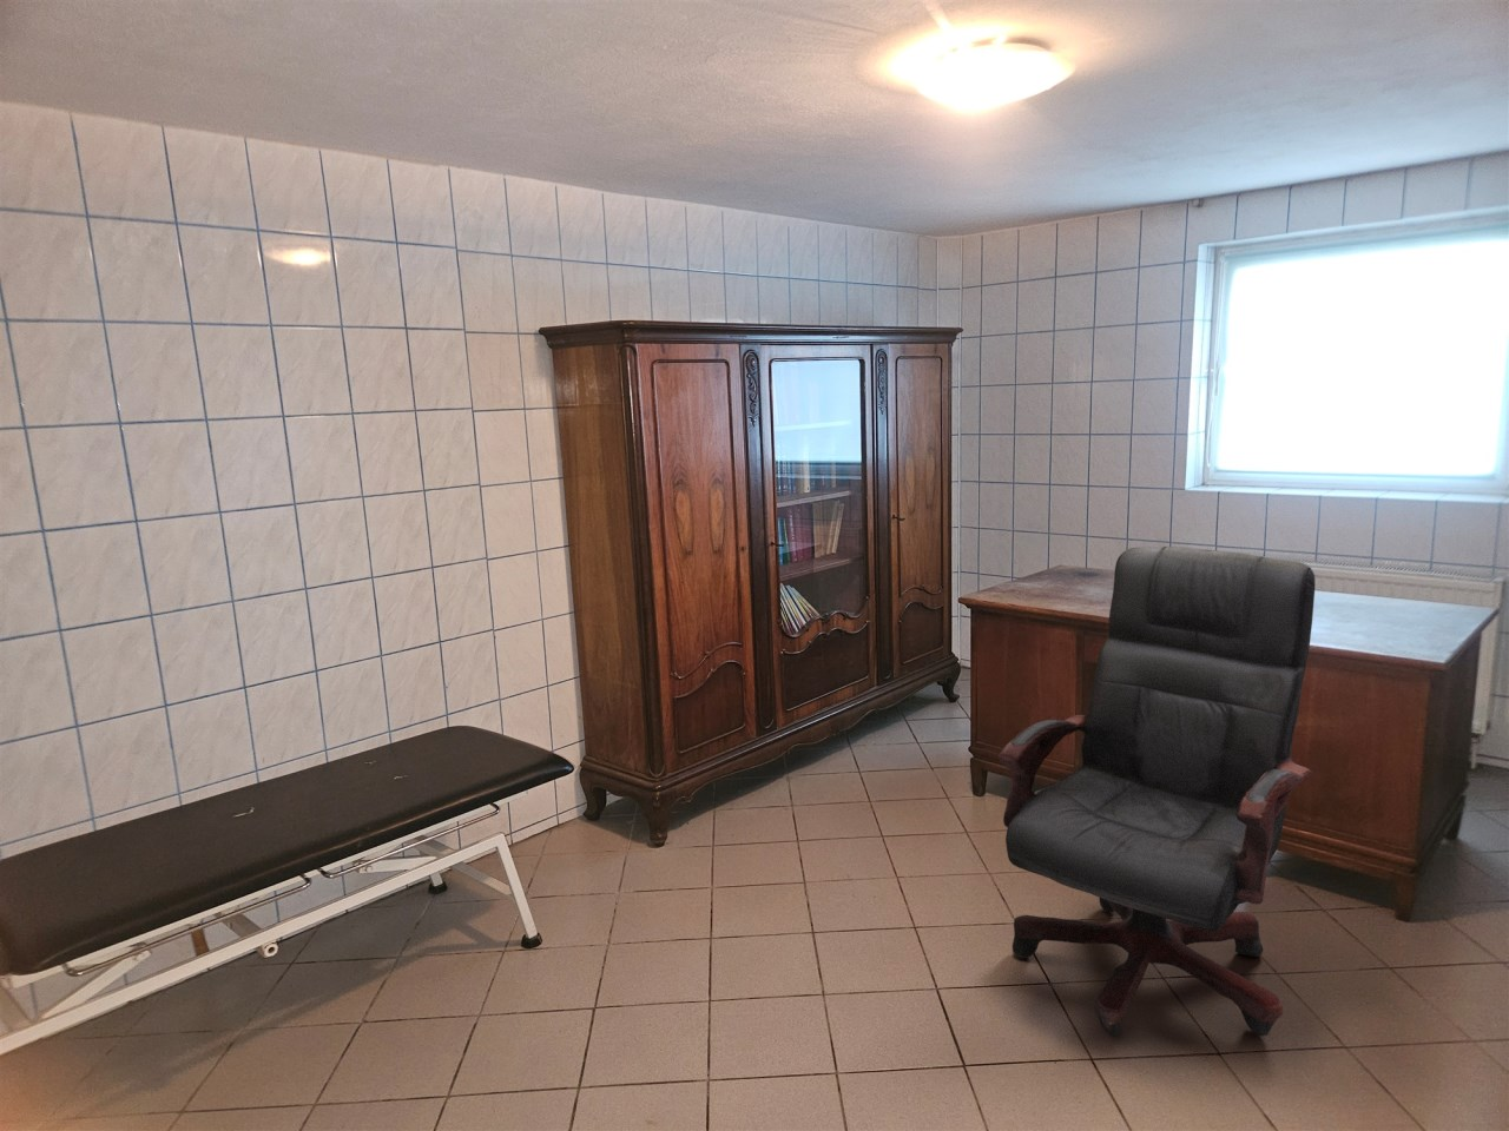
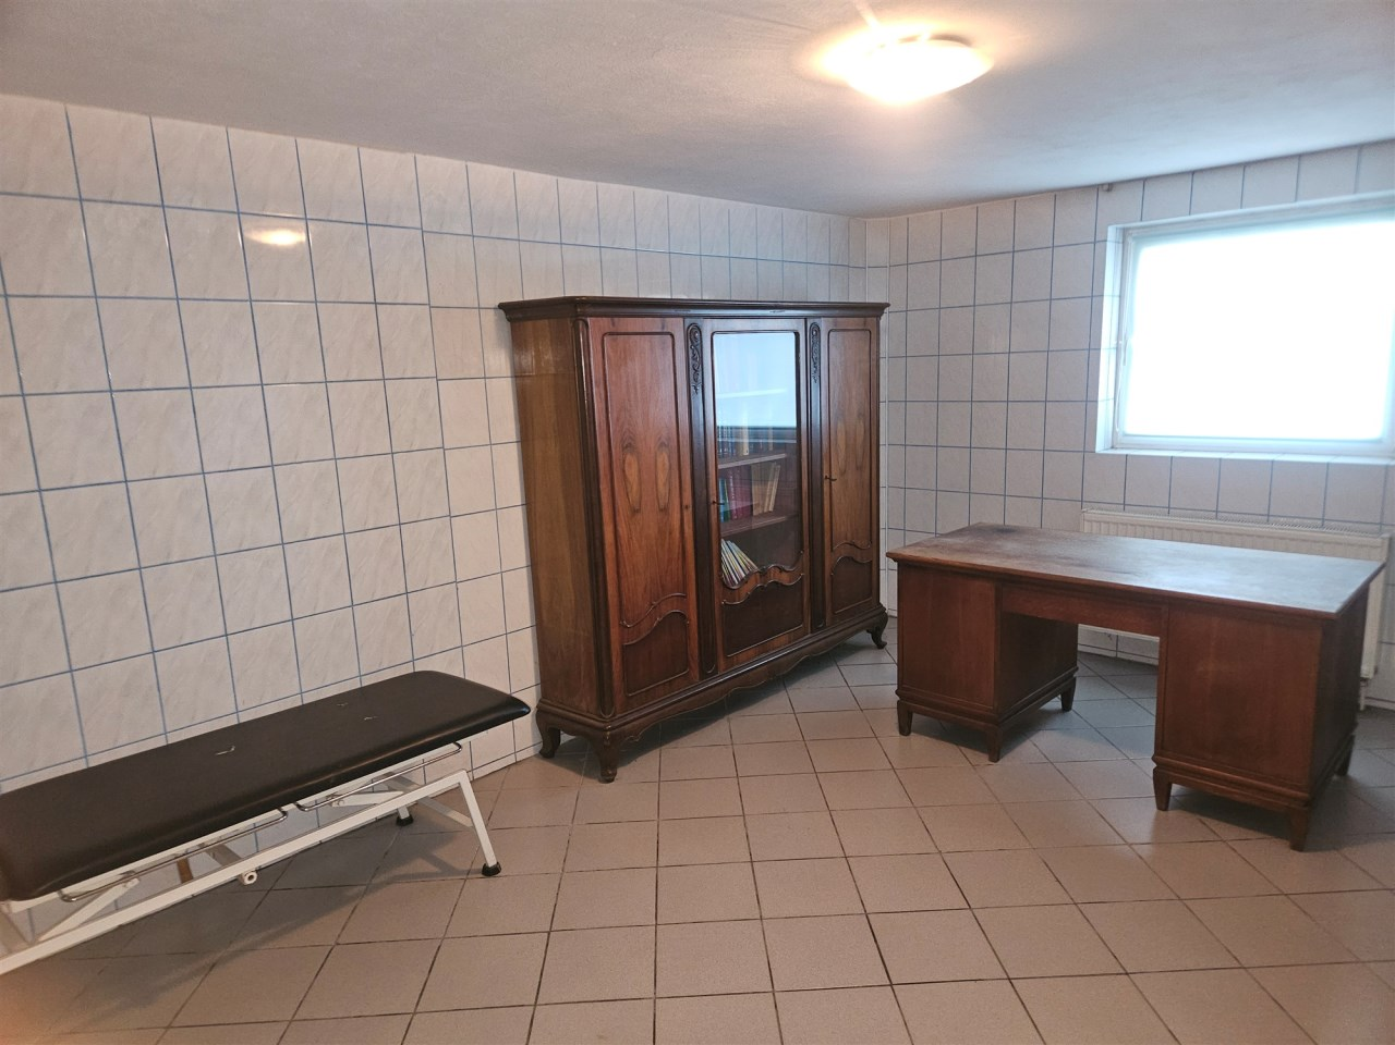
- office chair [997,545,1317,1037]
